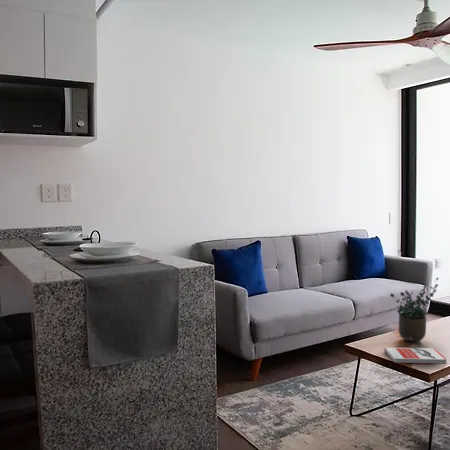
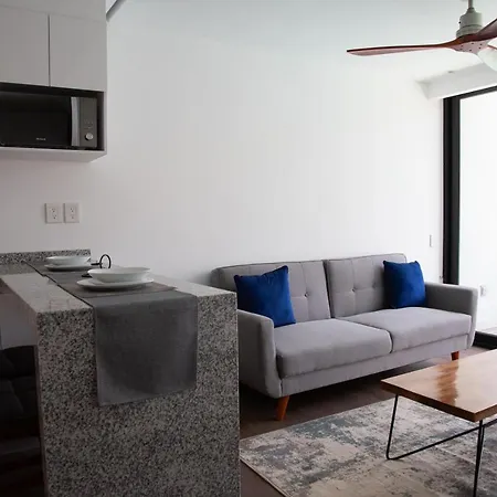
- book [384,347,448,365]
- potted plant [389,277,440,344]
